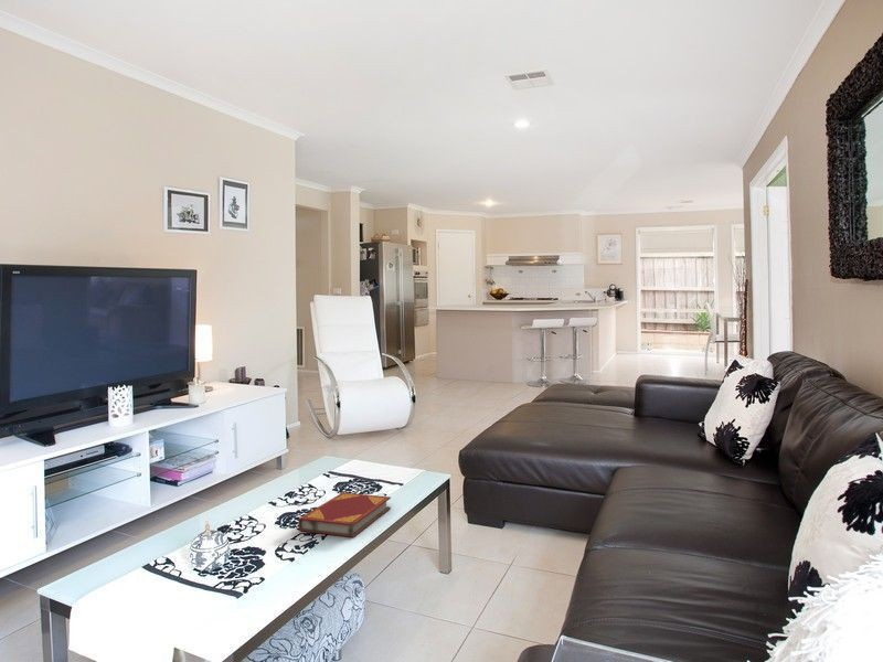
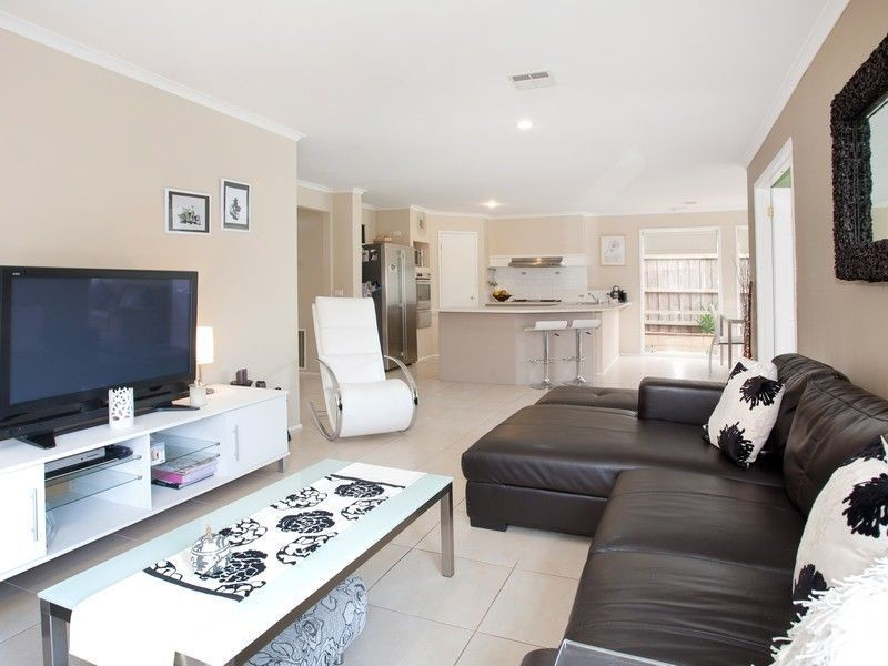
- hardback book [297,491,392,538]
